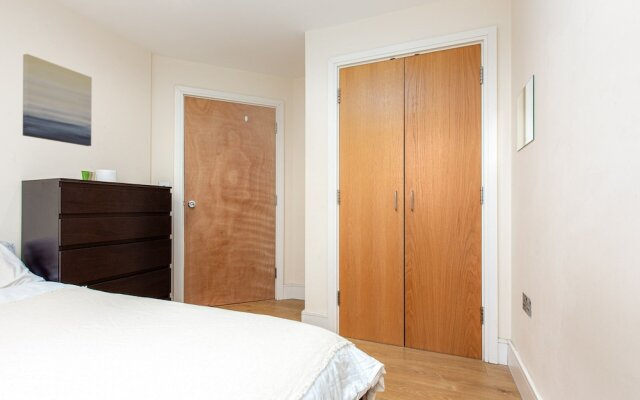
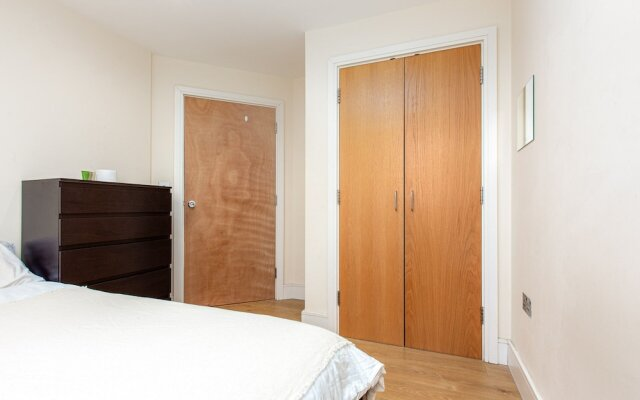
- wall art [22,53,93,147]
